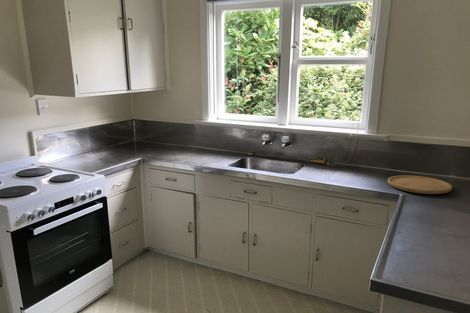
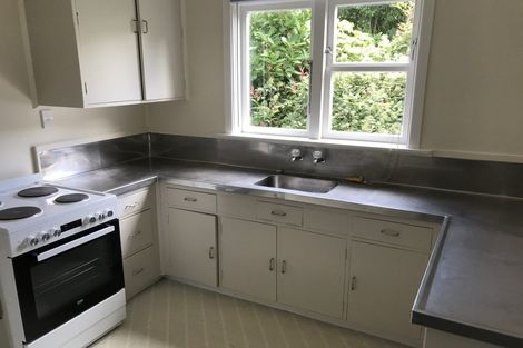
- cutting board [387,174,453,195]
